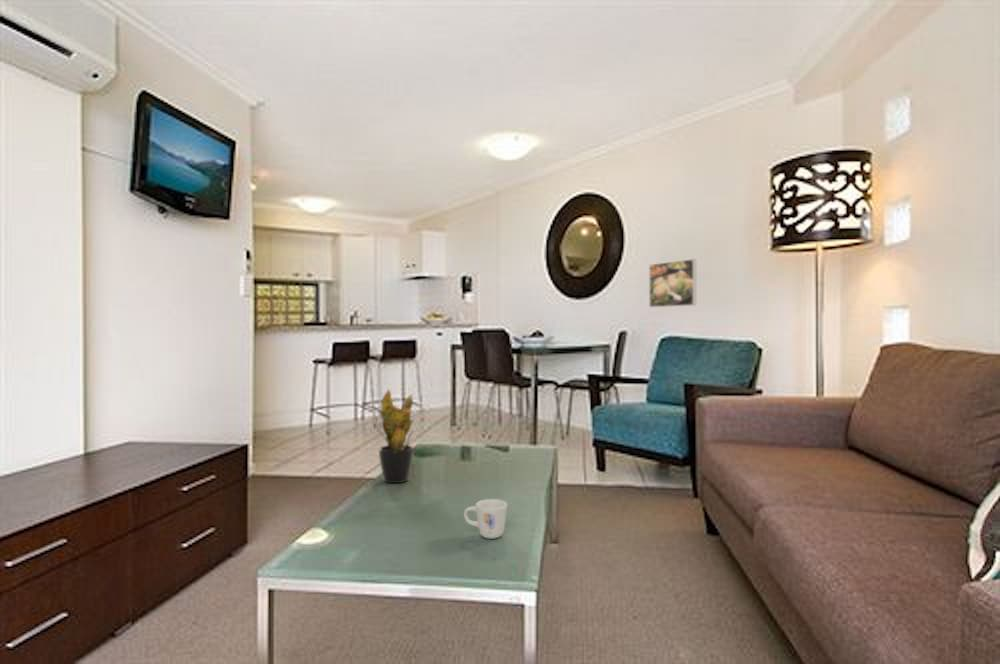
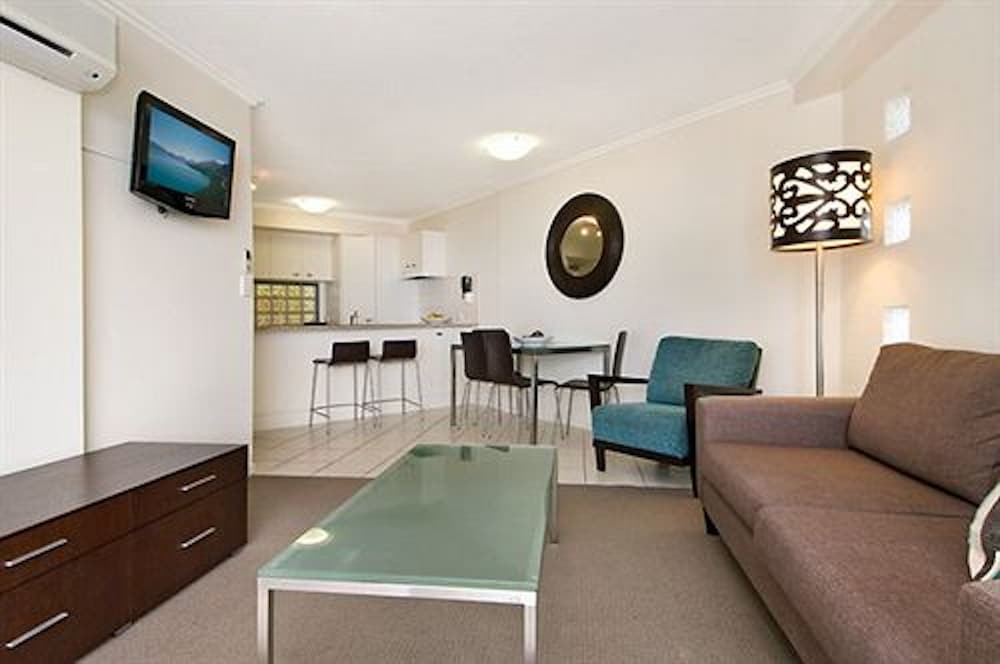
- potted plant [371,388,423,484]
- mug [463,498,508,540]
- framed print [648,258,697,308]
